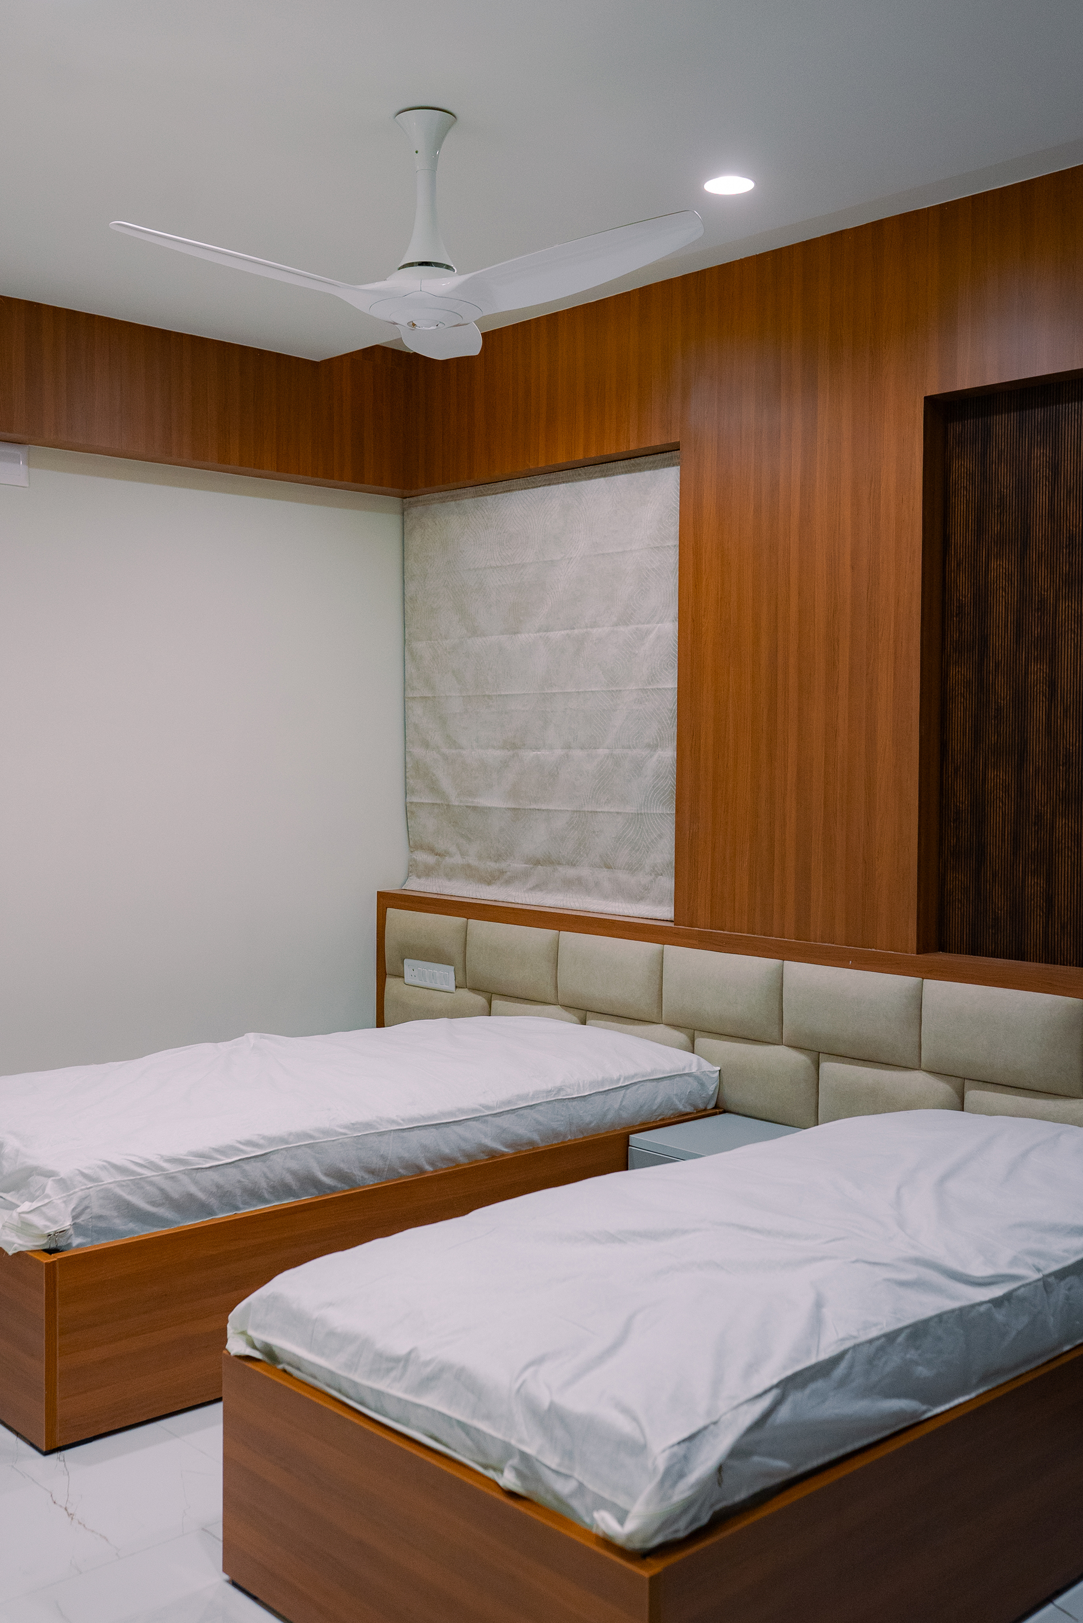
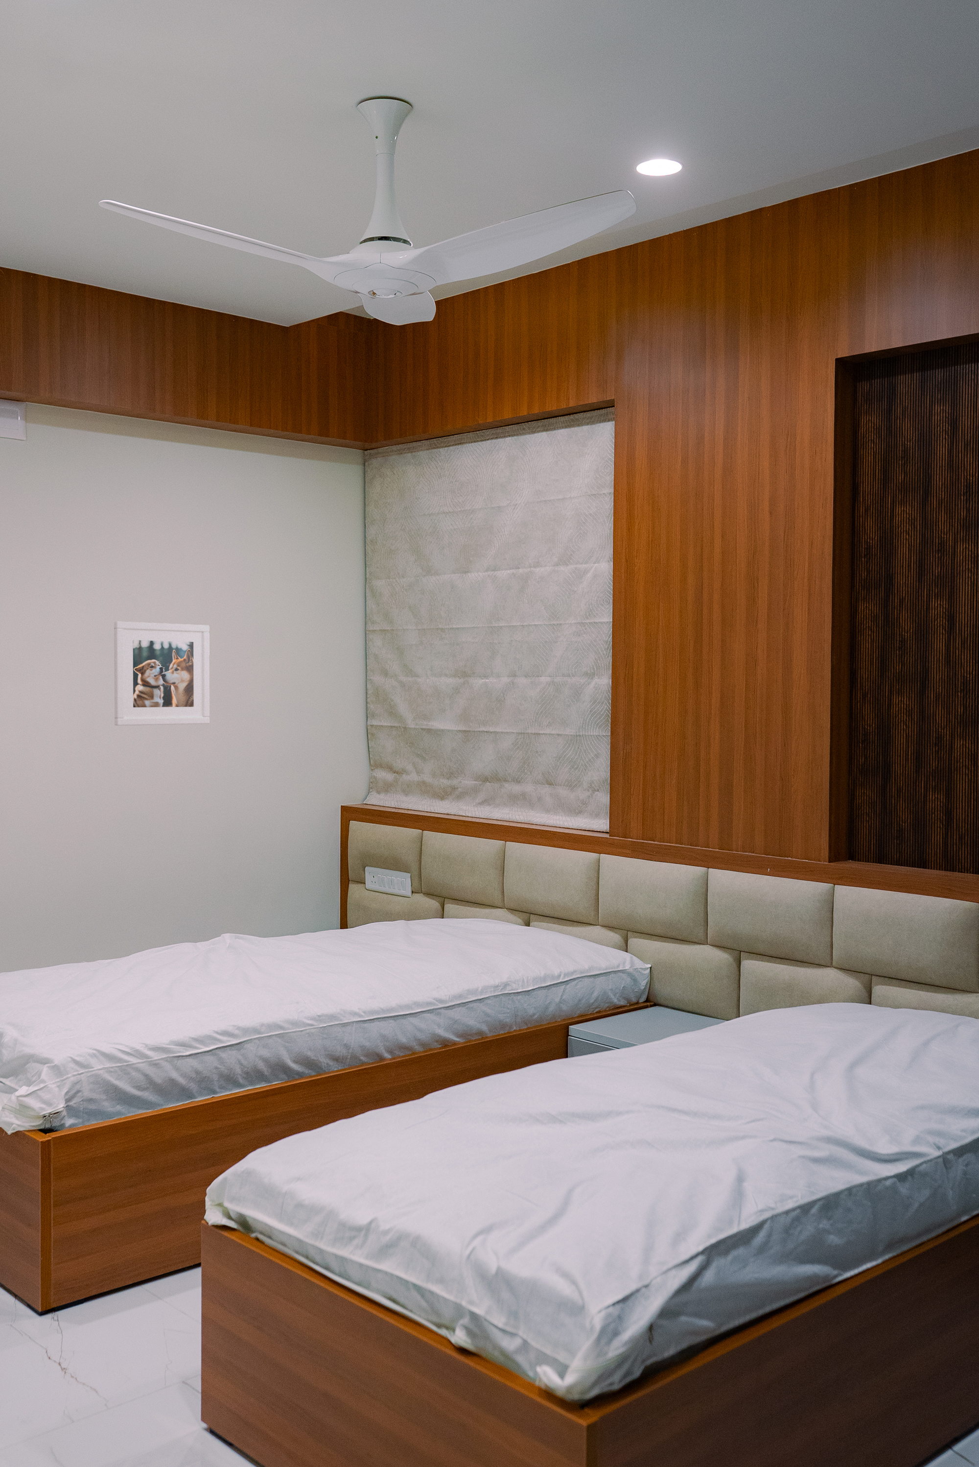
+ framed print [114,621,210,726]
